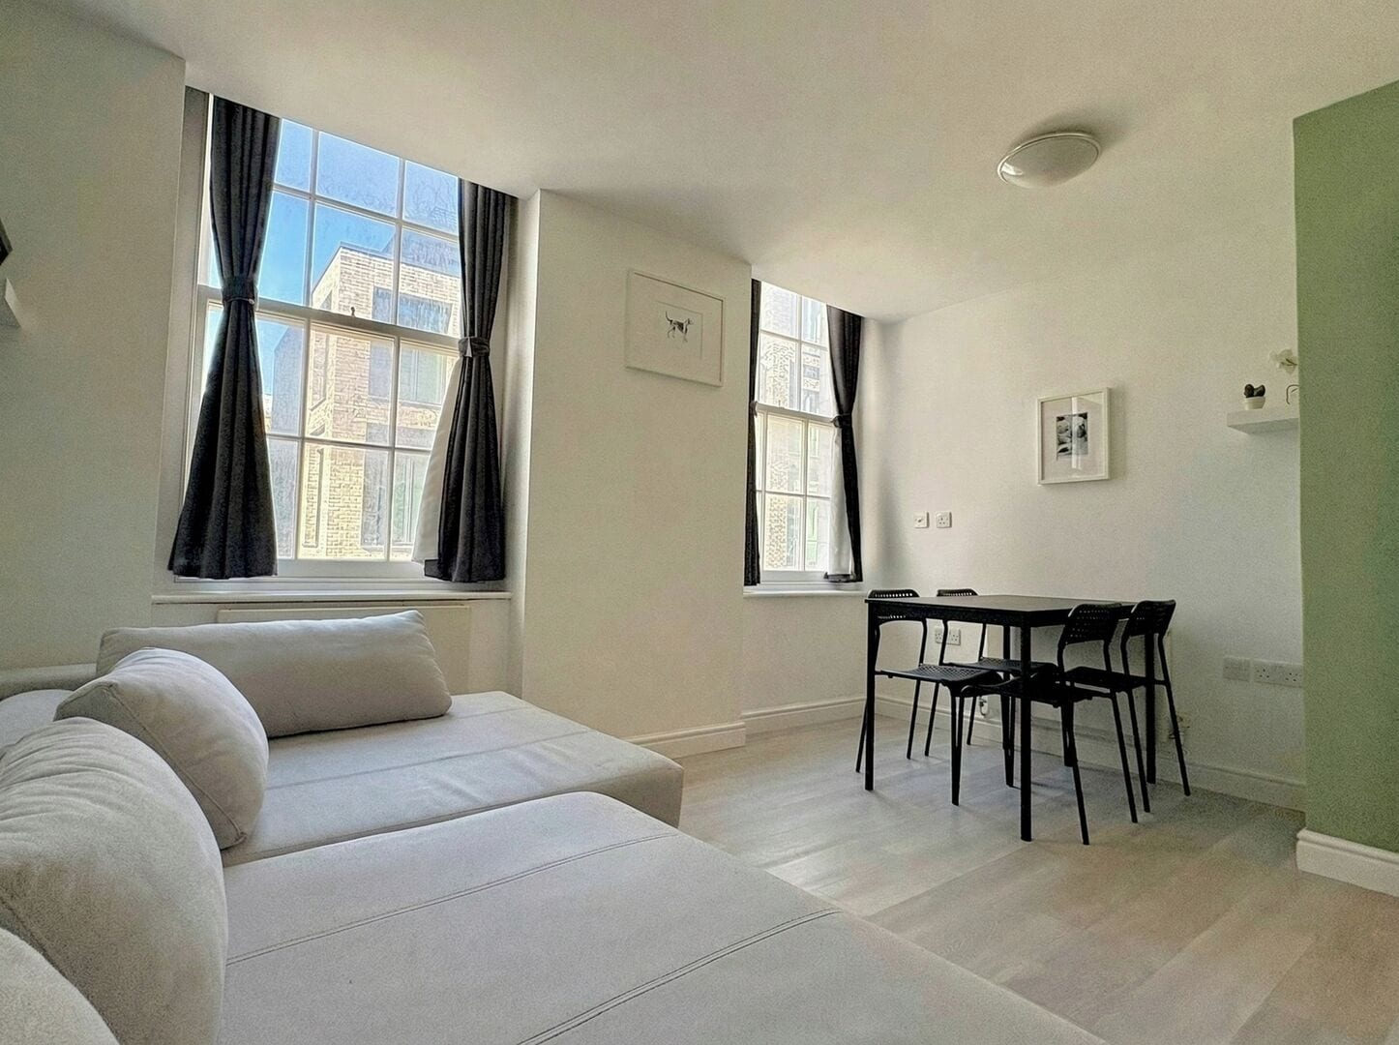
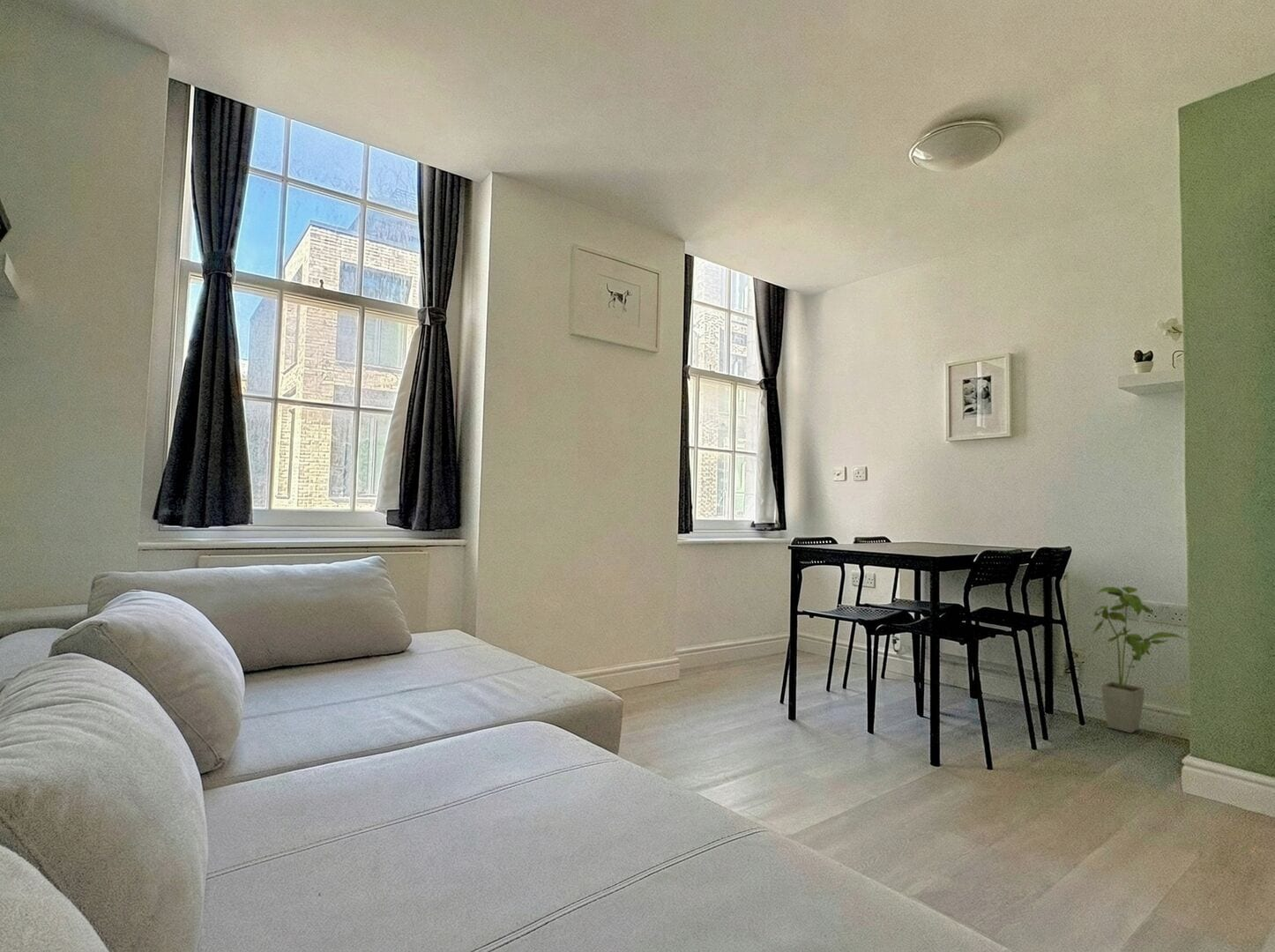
+ house plant [1091,585,1188,733]
